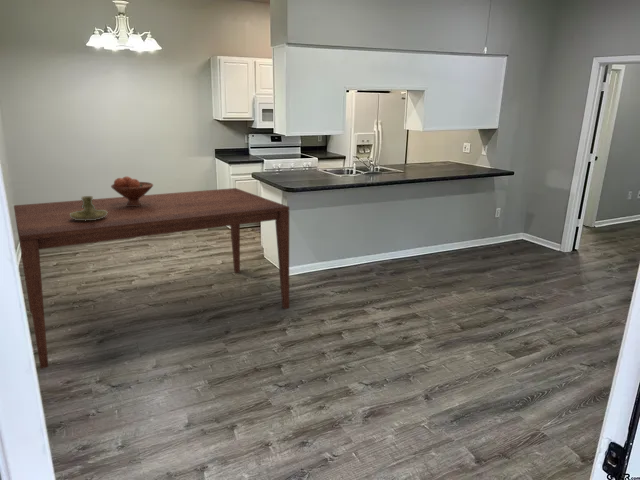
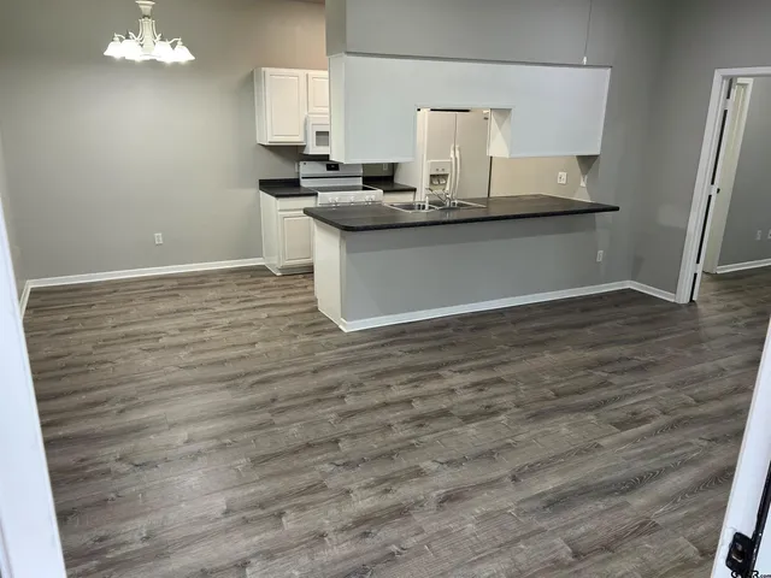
- dining table [13,187,290,370]
- fruit bowl [110,176,154,206]
- candle holder [70,195,108,221]
